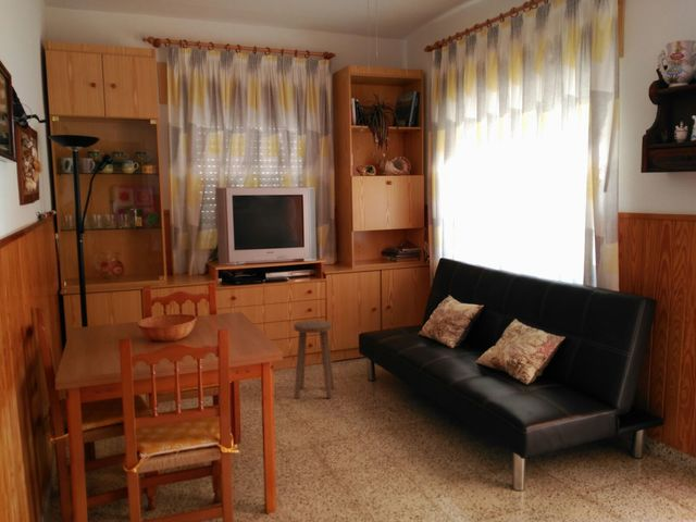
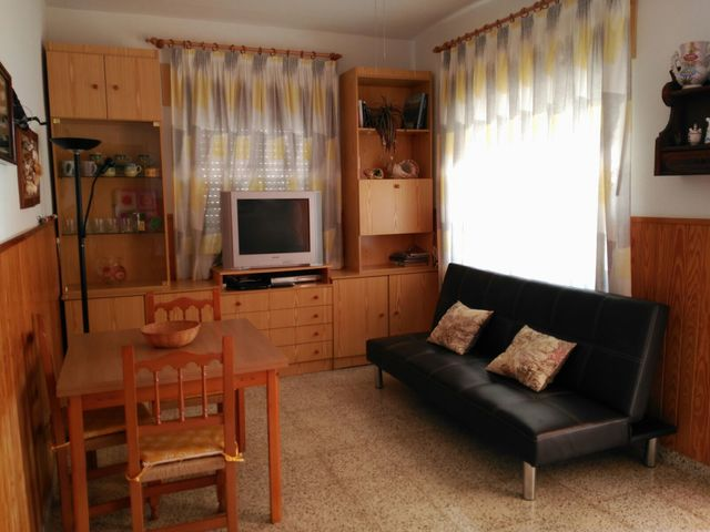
- stool [293,319,336,399]
